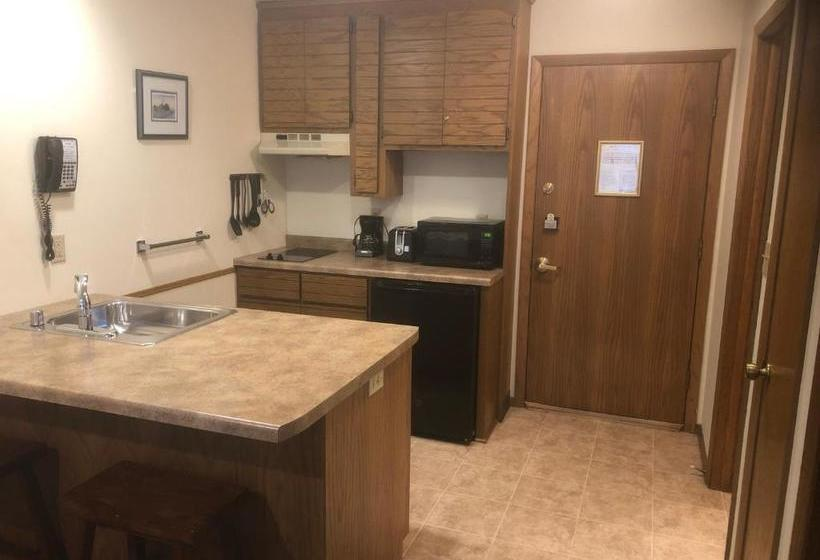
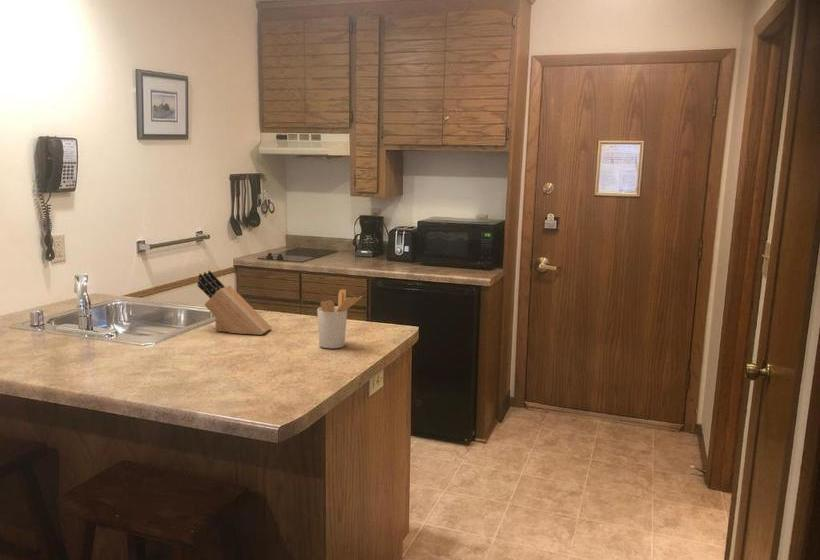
+ knife block [196,270,273,336]
+ utensil holder [316,288,363,349]
